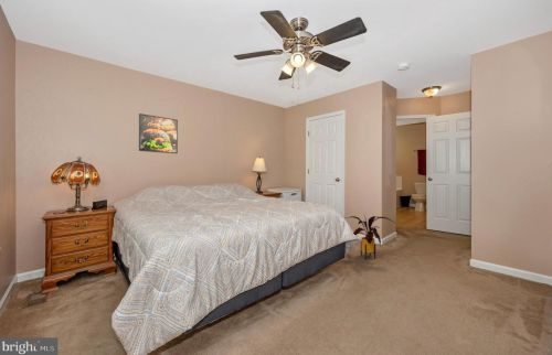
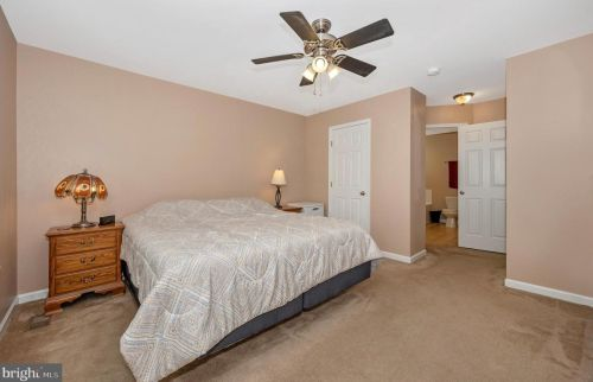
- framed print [138,112,179,154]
- house plant [346,215,395,260]
